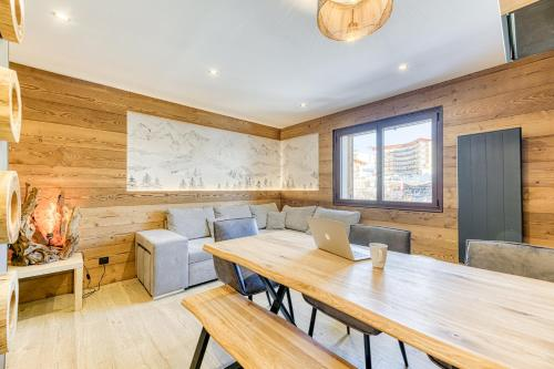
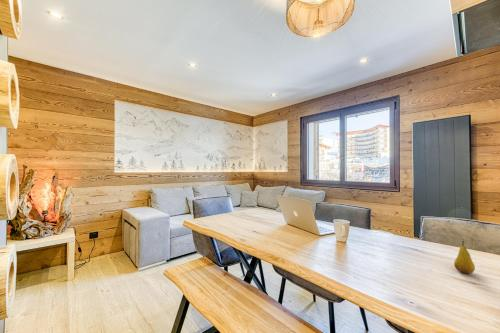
+ fruit [453,240,476,274]
